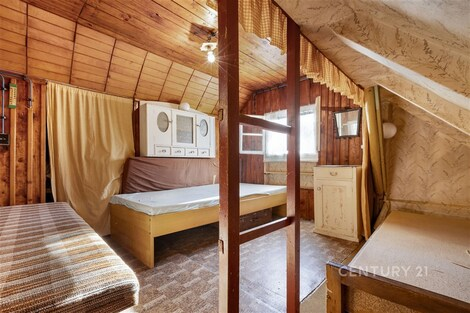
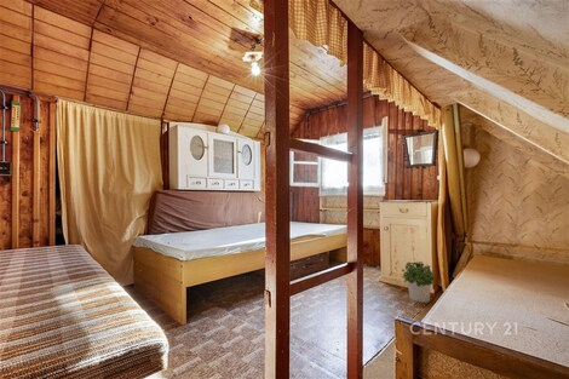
+ potted plant [401,260,436,304]
